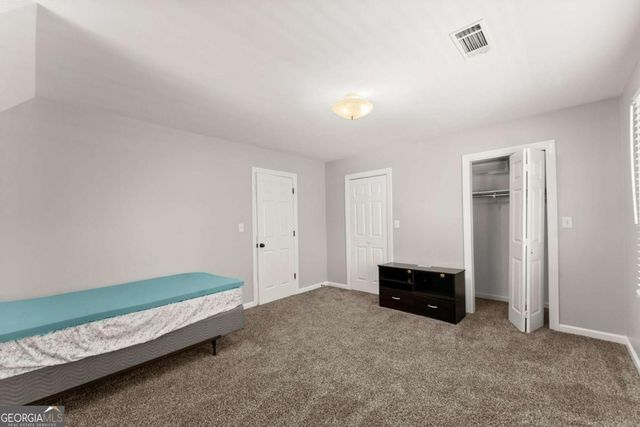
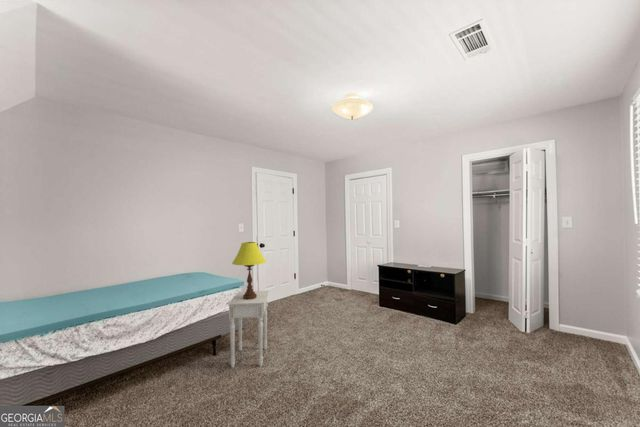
+ table lamp [231,241,267,300]
+ nightstand [227,290,270,369]
